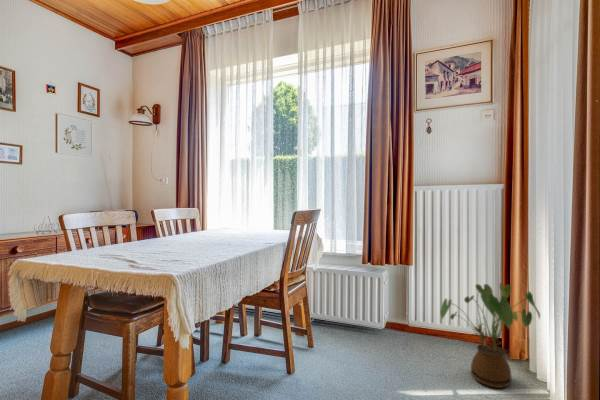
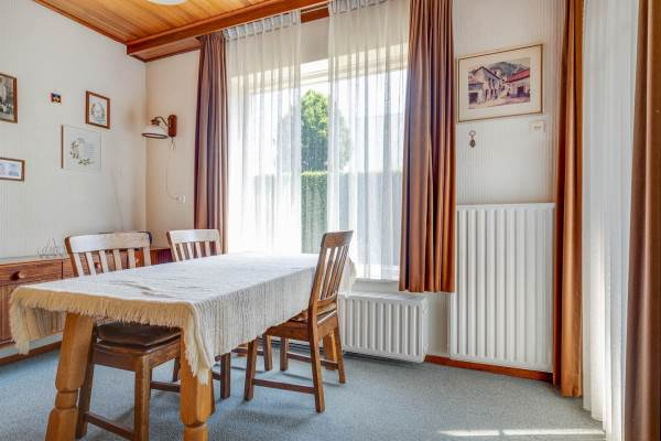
- house plant [439,282,541,389]
